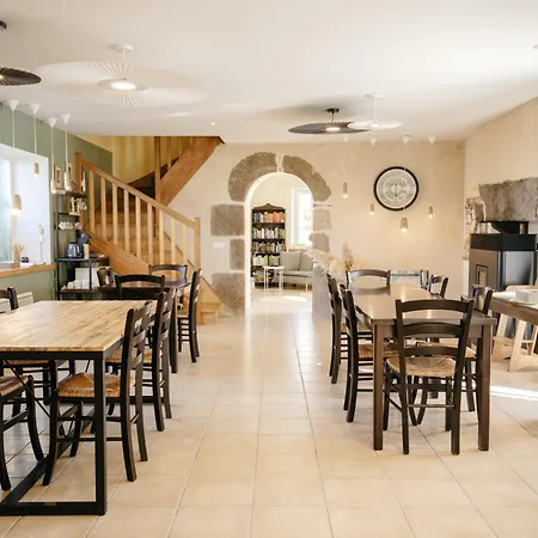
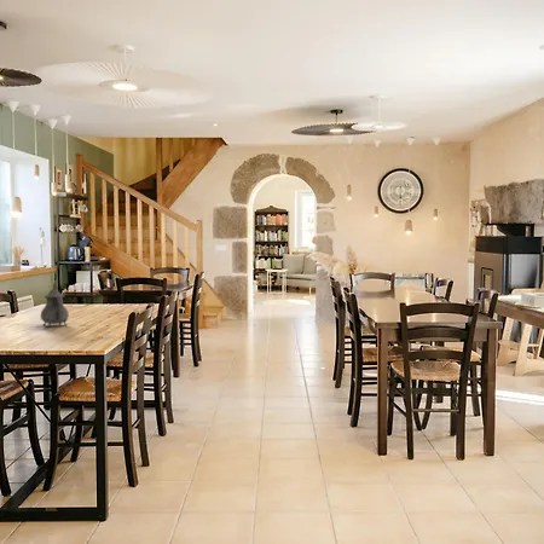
+ teapot [40,282,70,329]
